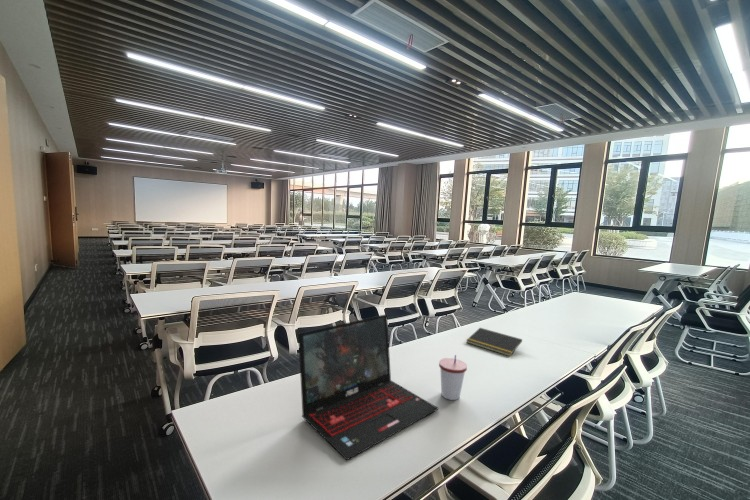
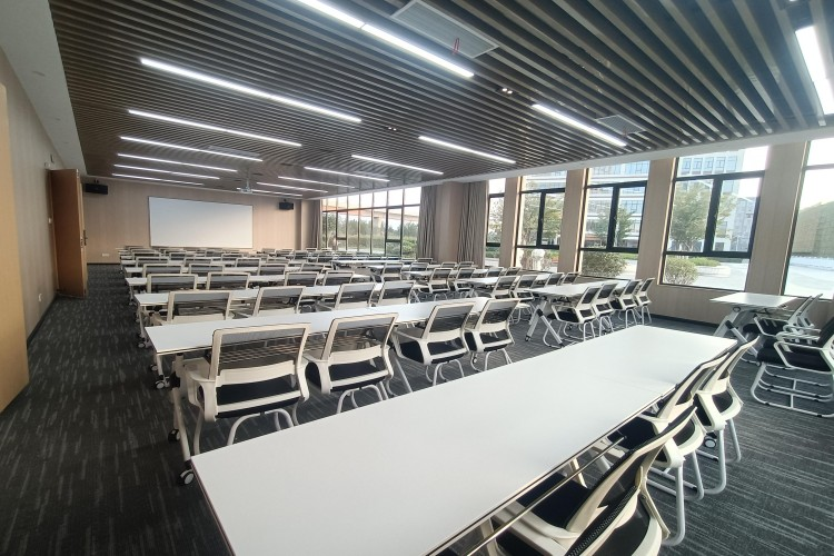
- cup [438,354,468,401]
- notepad [465,327,523,357]
- laptop [297,313,439,461]
